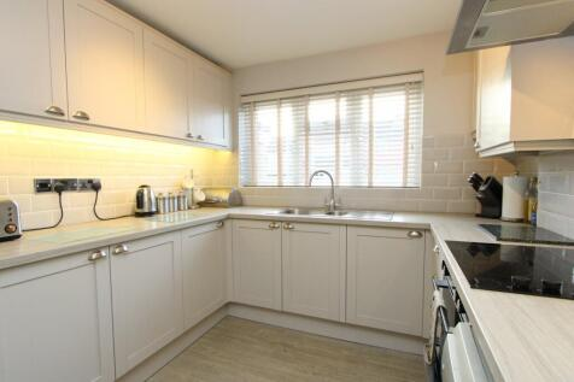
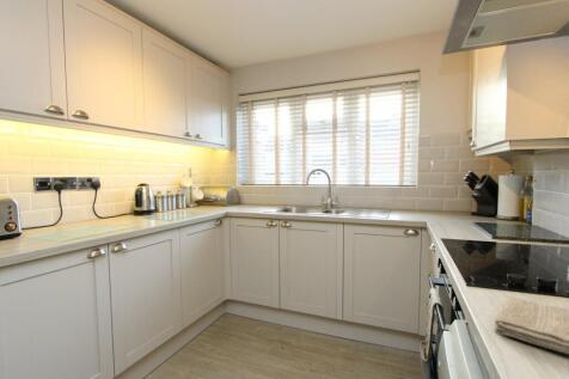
+ washcloth [494,295,569,355]
